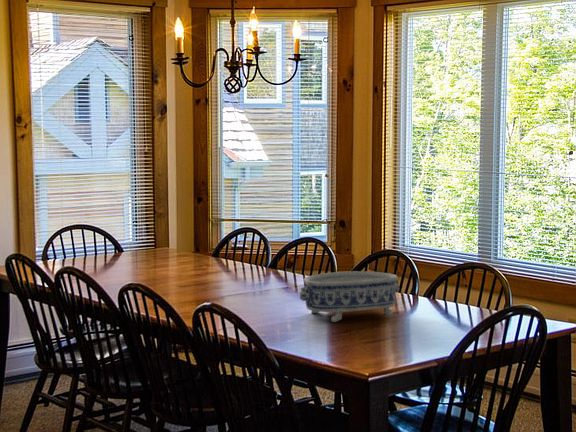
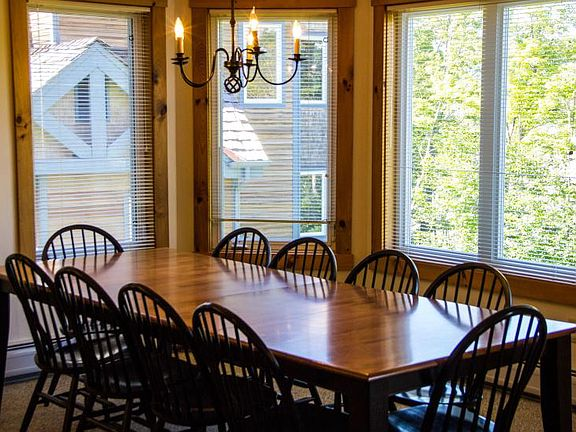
- decorative bowl [299,270,400,323]
